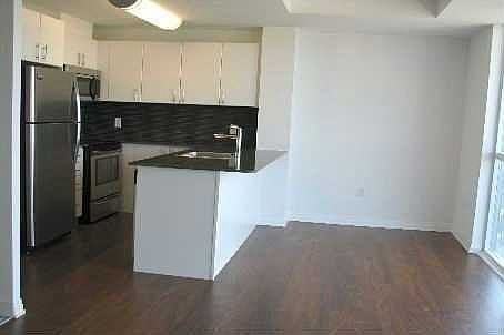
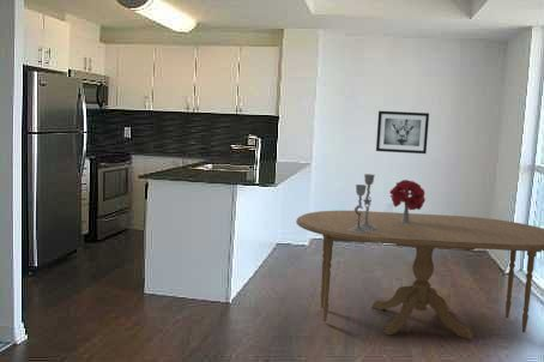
+ candlestick [349,173,376,233]
+ bouquet [388,179,427,223]
+ wall art [375,110,430,155]
+ dining table [295,210,544,340]
